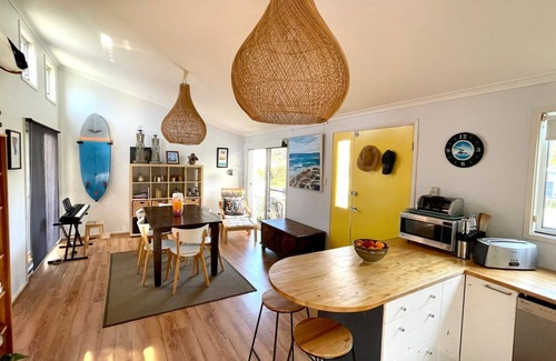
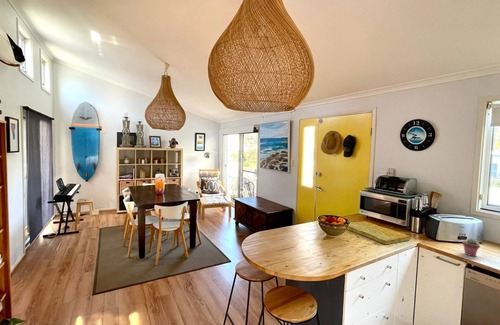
+ cutting board [347,220,412,245]
+ potted succulent [462,237,481,257]
